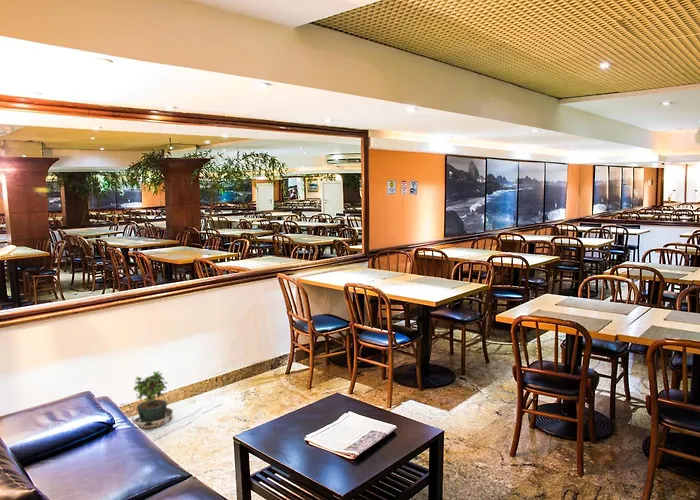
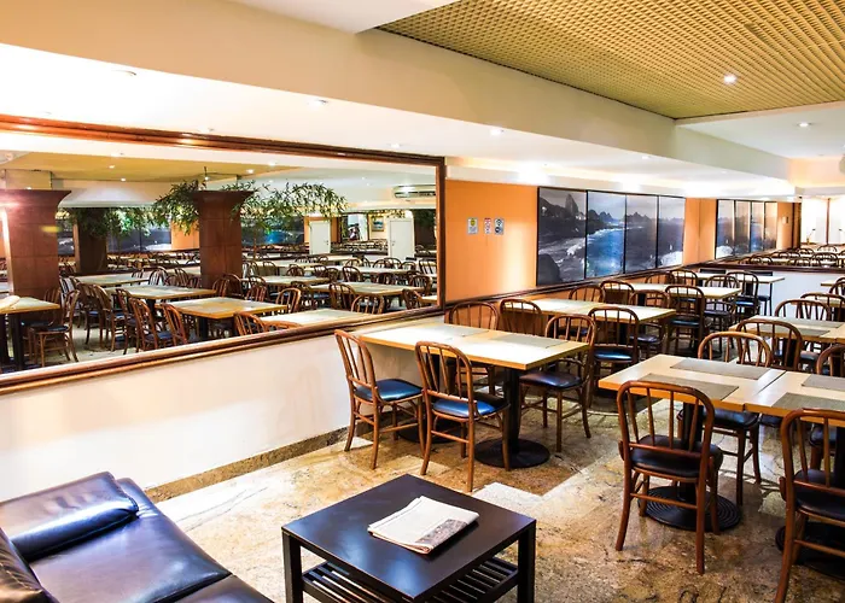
- potted plant [131,369,174,435]
